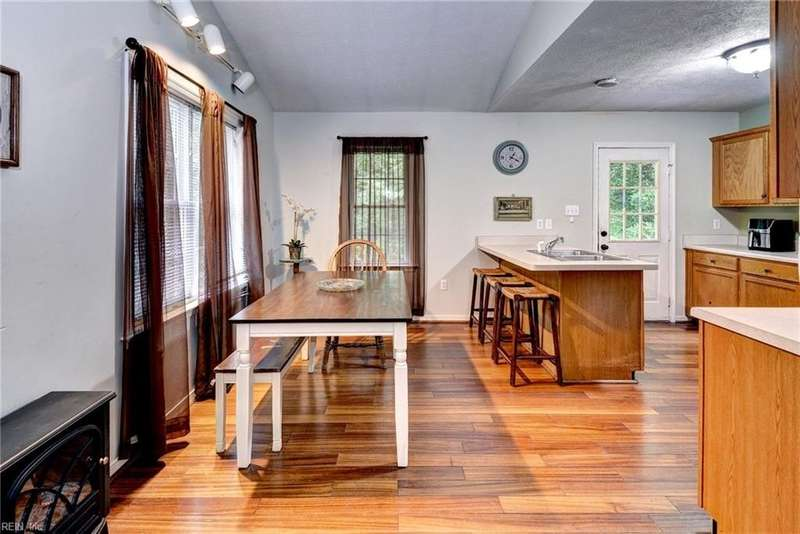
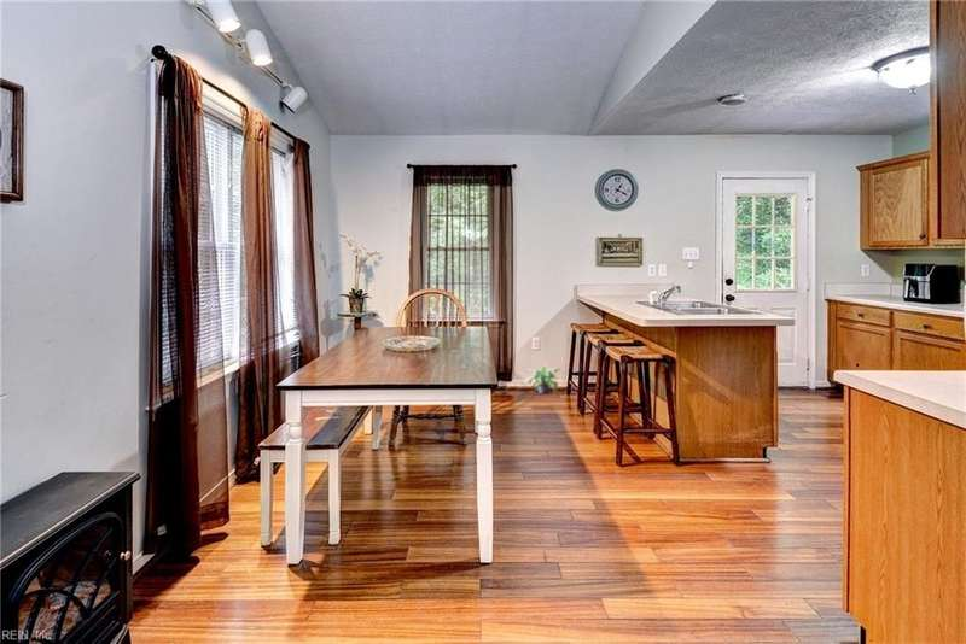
+ potted plant [524,364,563,394]
